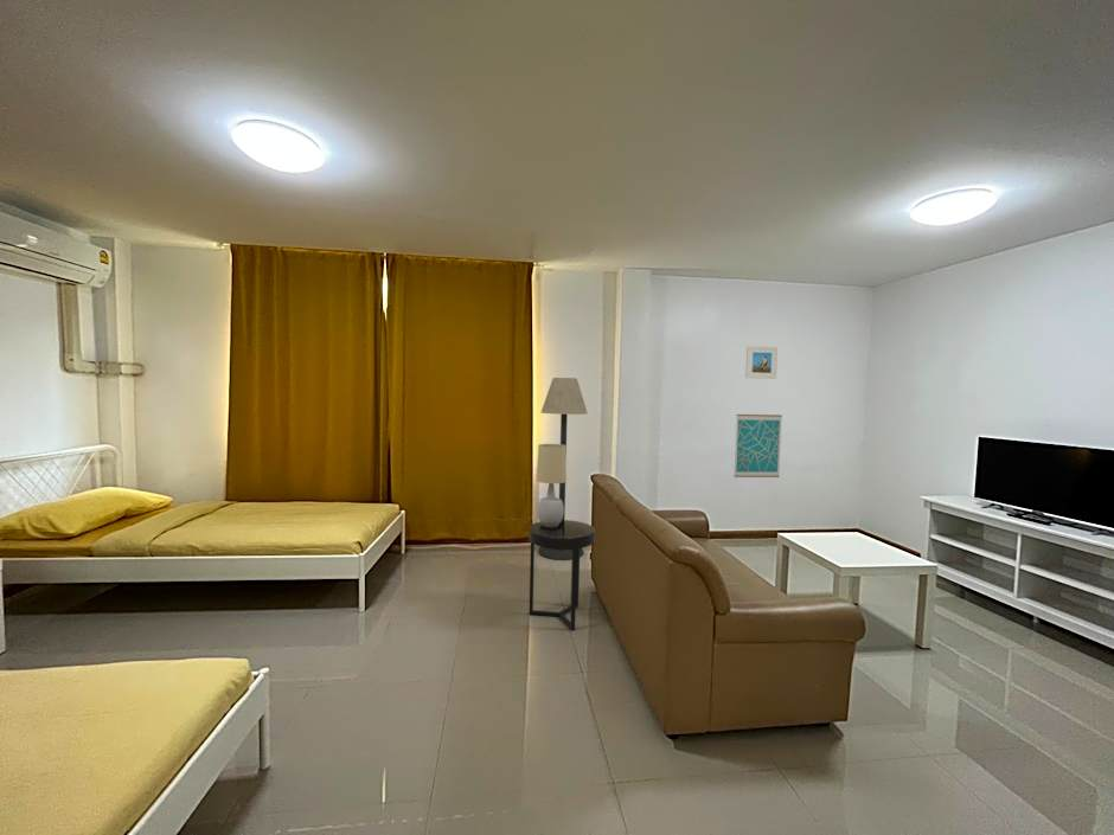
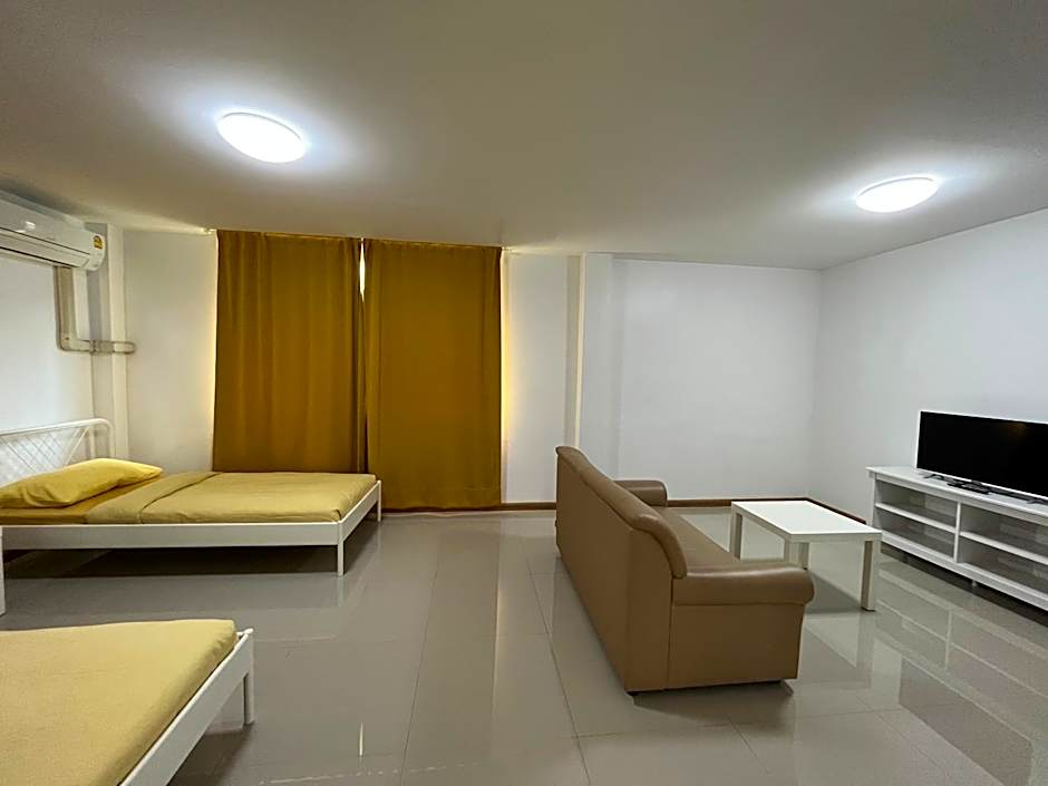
- wall art [732,413,783,478]
- table lamp [536,443,568,526]
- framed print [744,345,779,380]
- side table [527,519,596,631]
- floor lamp [538,377,589,561]
